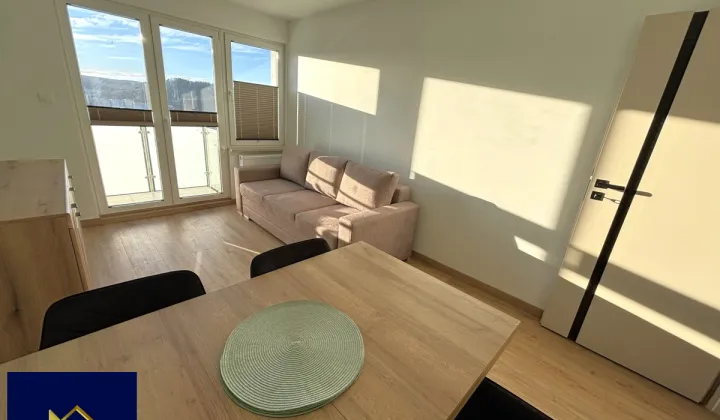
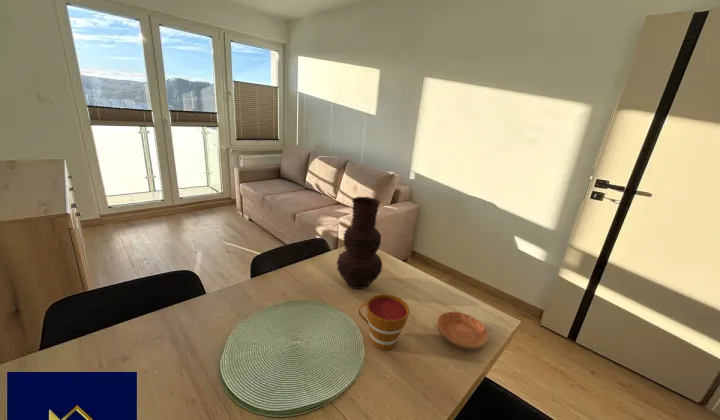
+ vase [336,196,383,291]
+ saucer [436,311,490,350]
+ cup [358,293,410,351]
